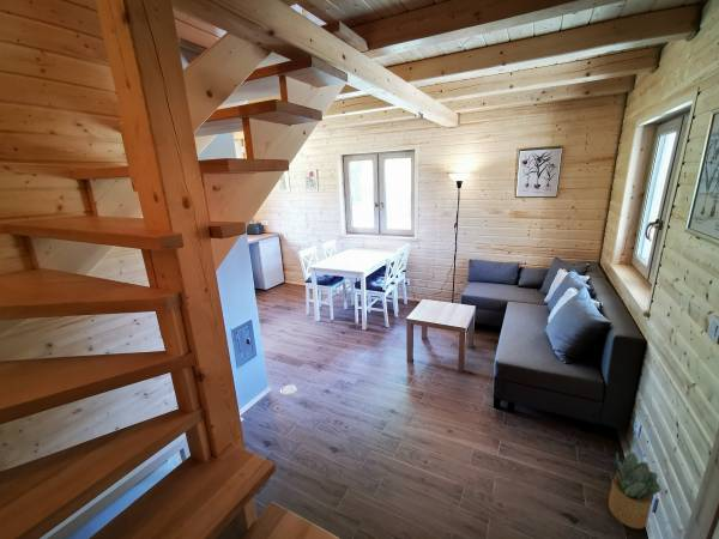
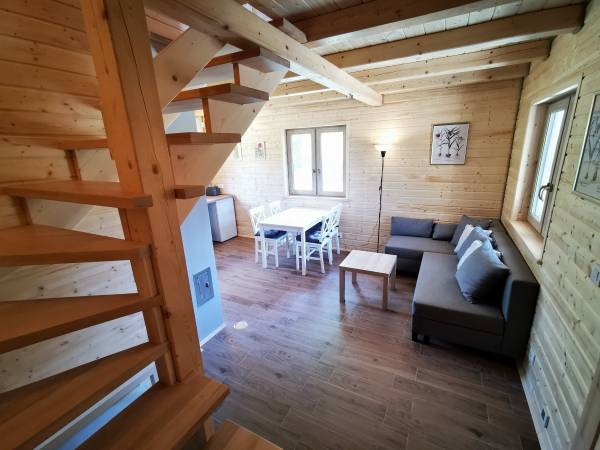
- potted plant [608,452,663,529]
